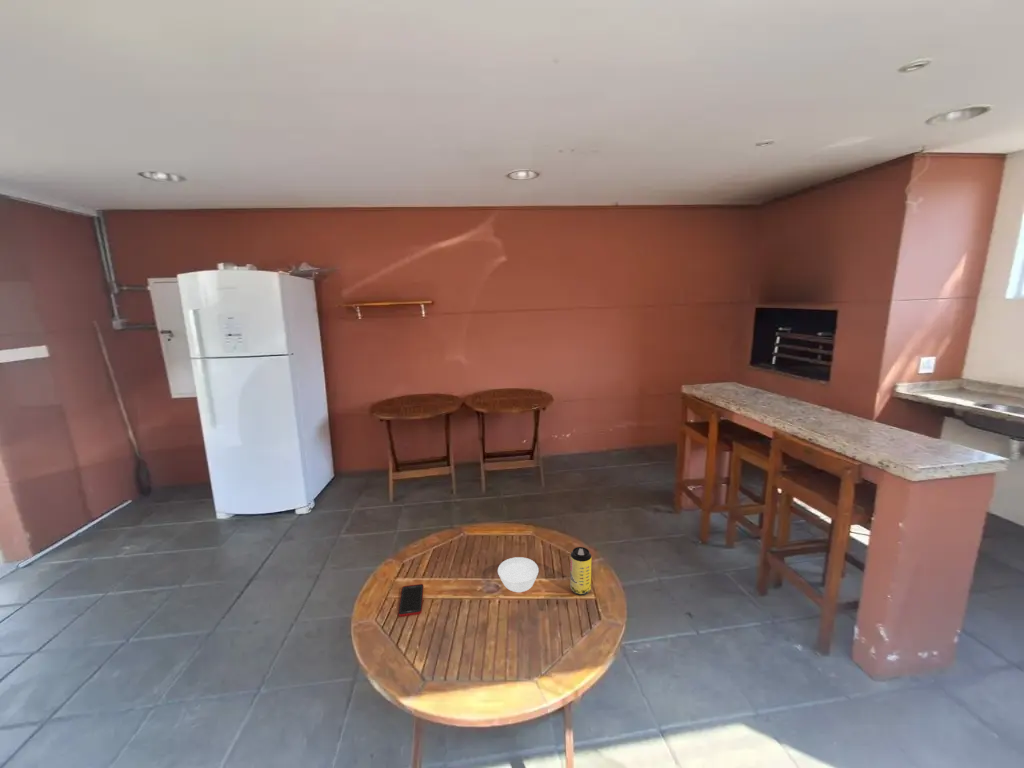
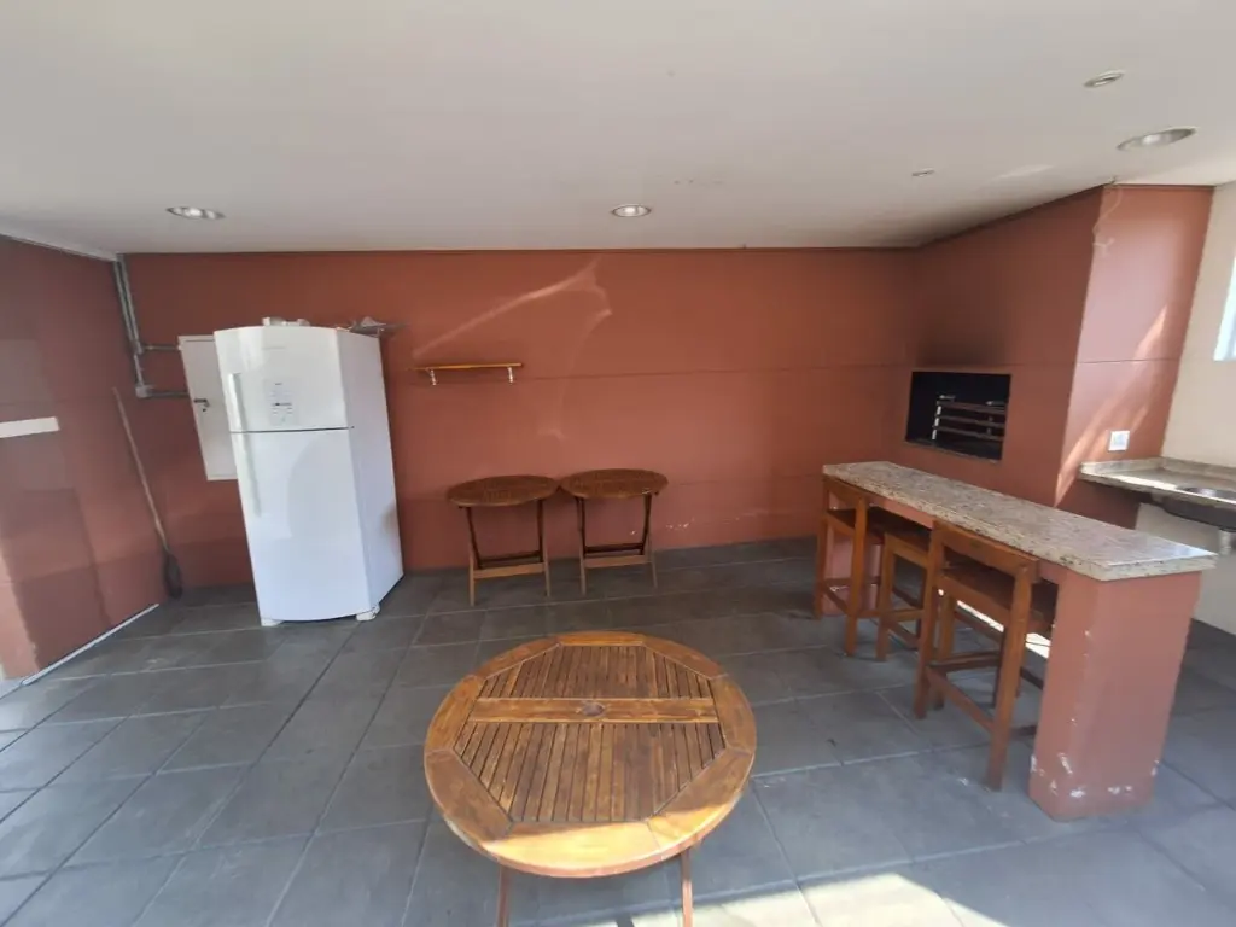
- cell phone [397,583,424,618]
- beverage can [569,546,592,596]
- bowl [497,556,540,593]
